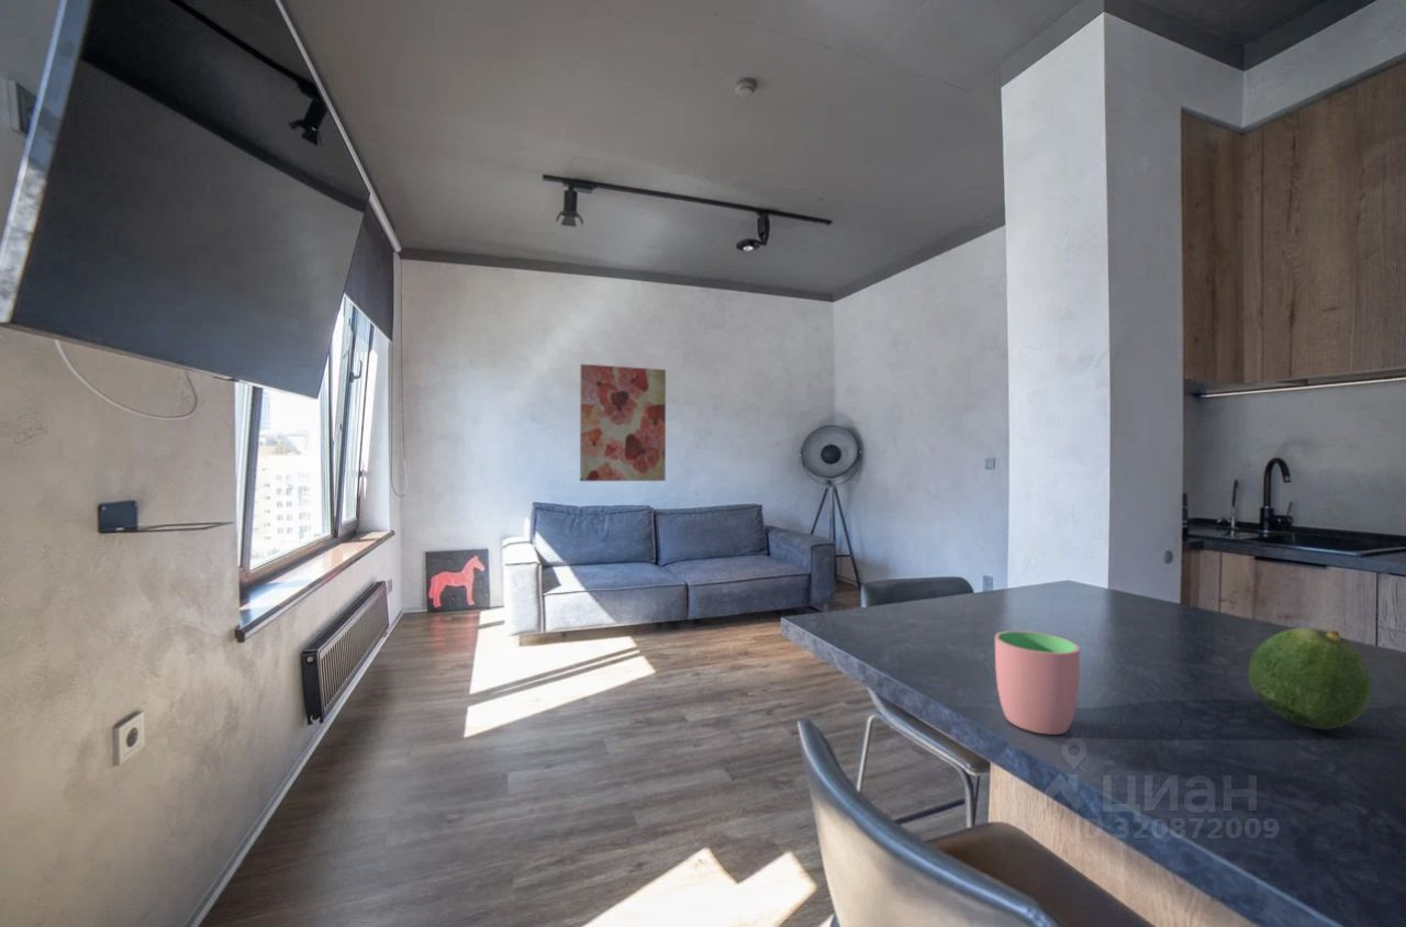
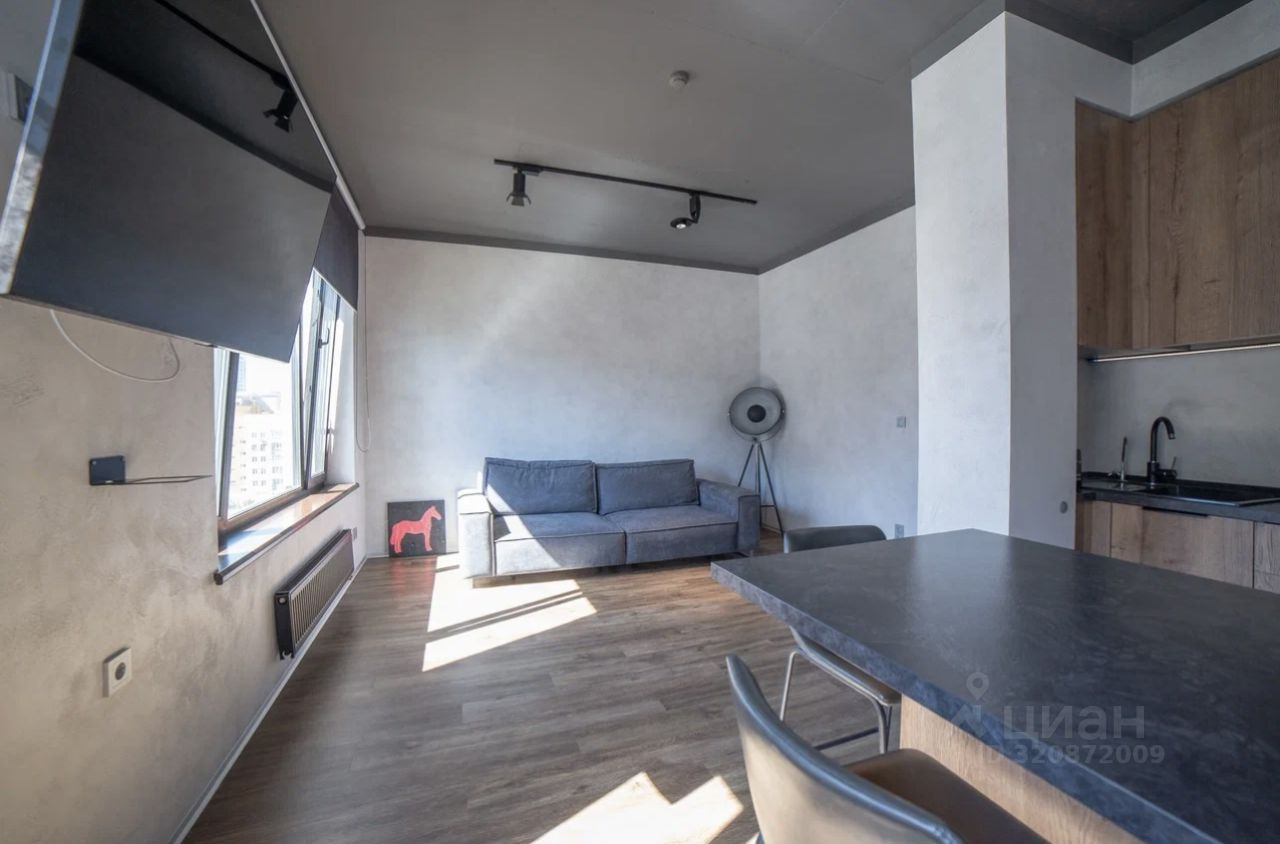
- cup [994,629,1081,736]
- wall art [579,362,667,482]
- fruit [1247,627,1372,730]
